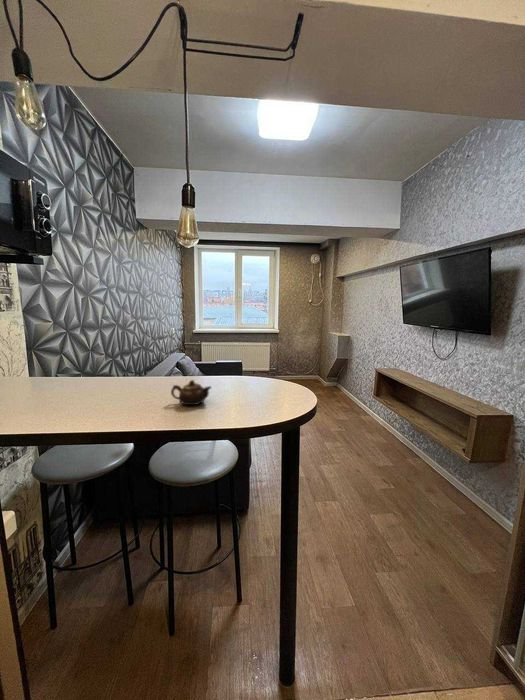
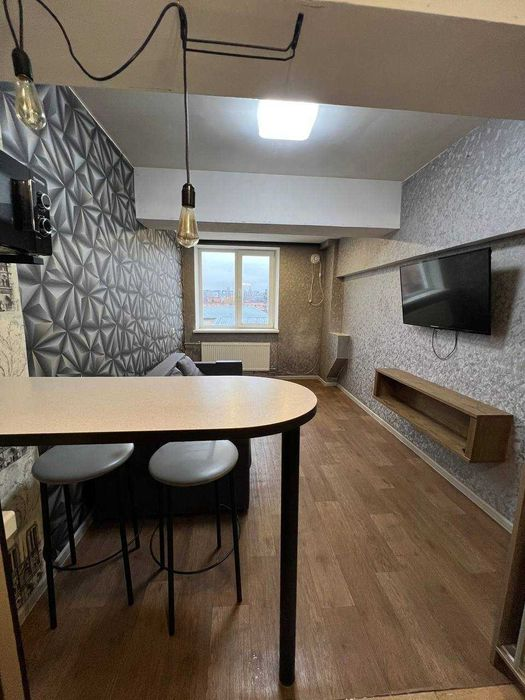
- teapot [170,379,212,406]
